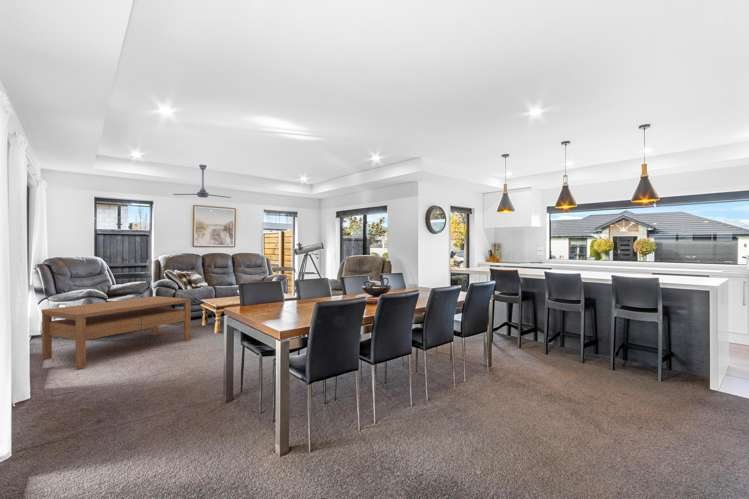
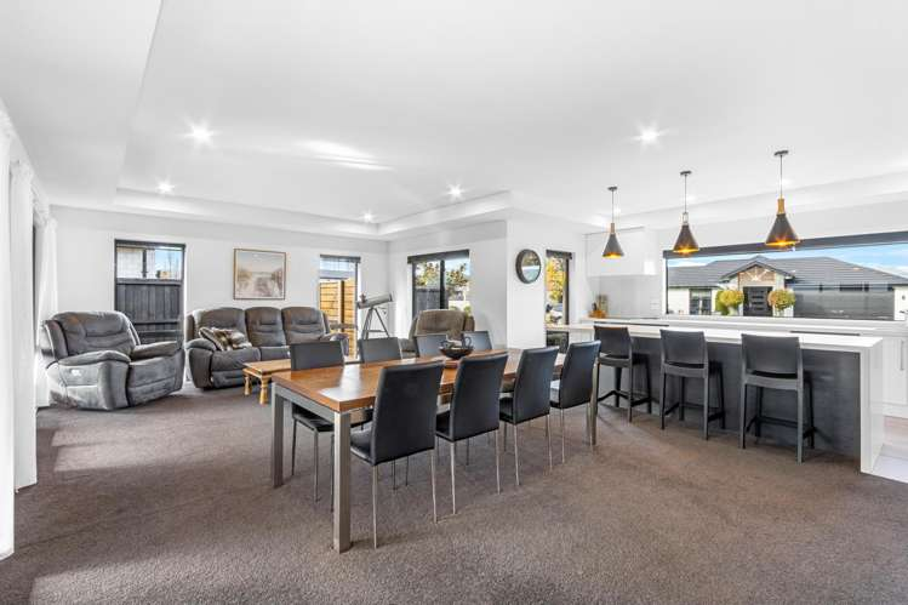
- coffee table [41,295,192,370]
- ceiling fan [172,164,232,199]
